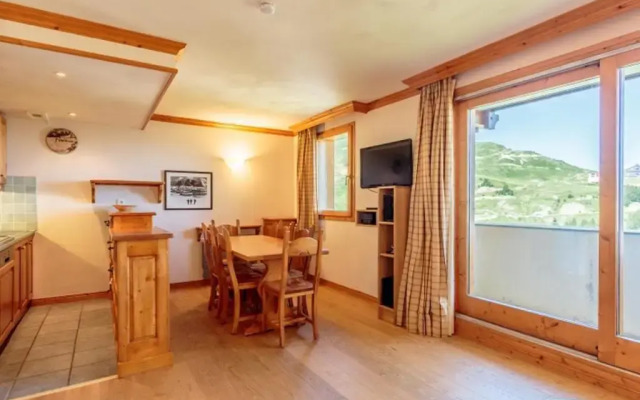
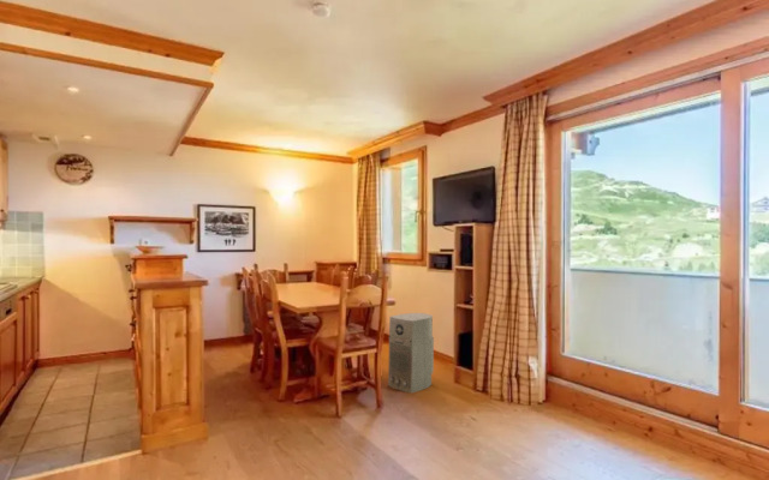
+ air purifier [387,312,435,395]
